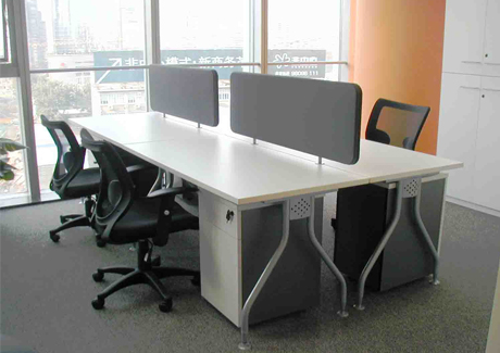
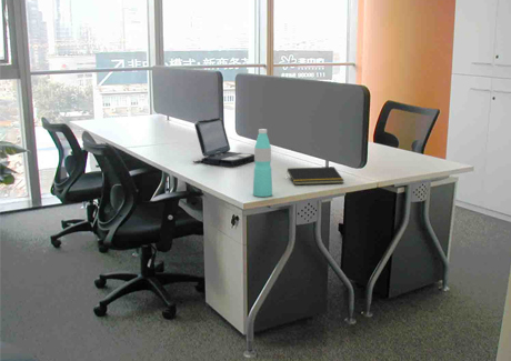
+ notepad [285,166,344,185]
+ water bottle [252,128,273,198]
+ laptop [192,117,254,167]
